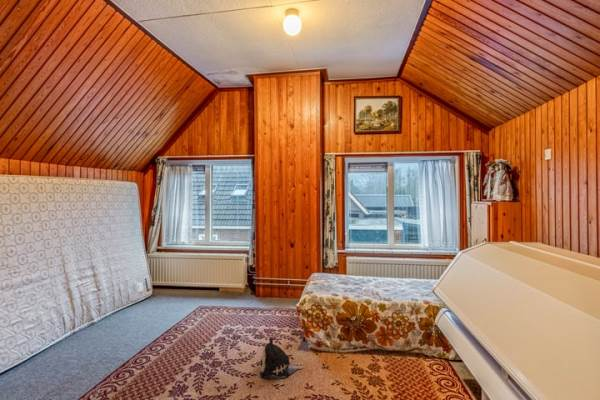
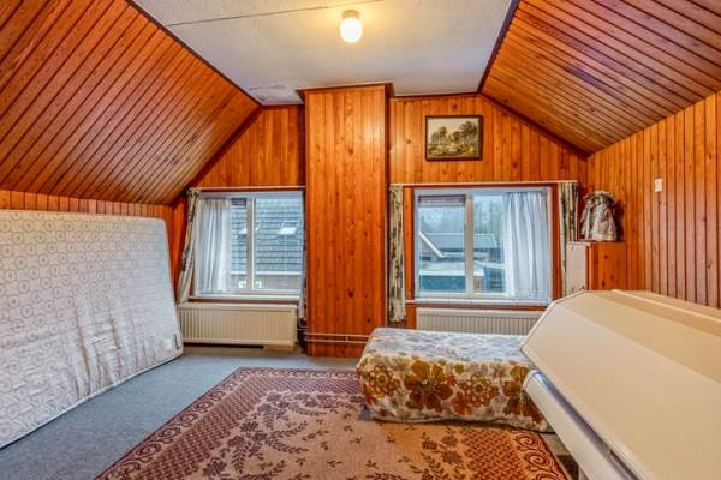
- plush toy [259,336,304,380]
